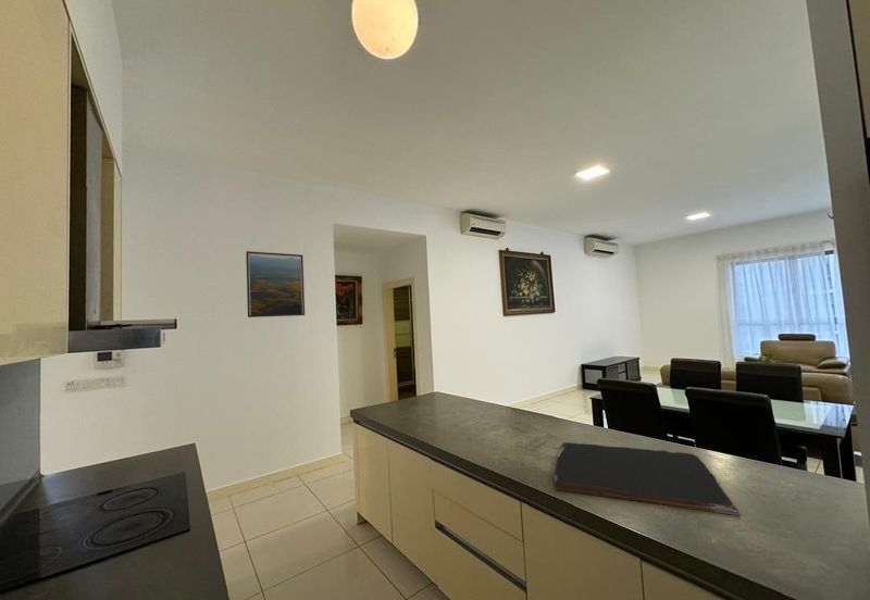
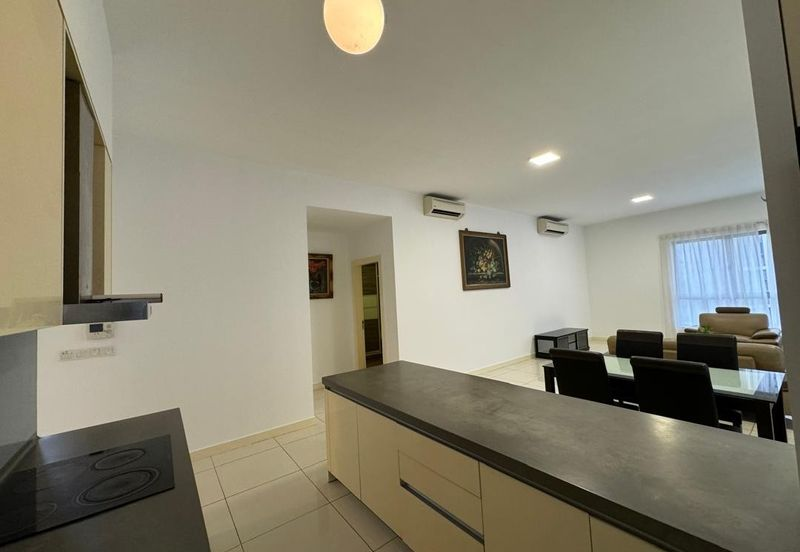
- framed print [245,250,306,318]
- cutting board [552,441,741,517]
